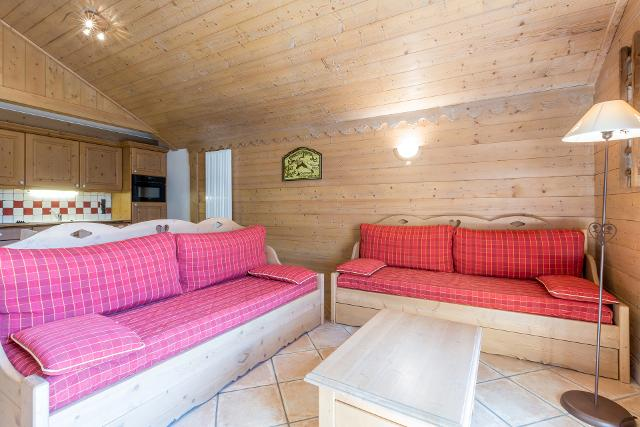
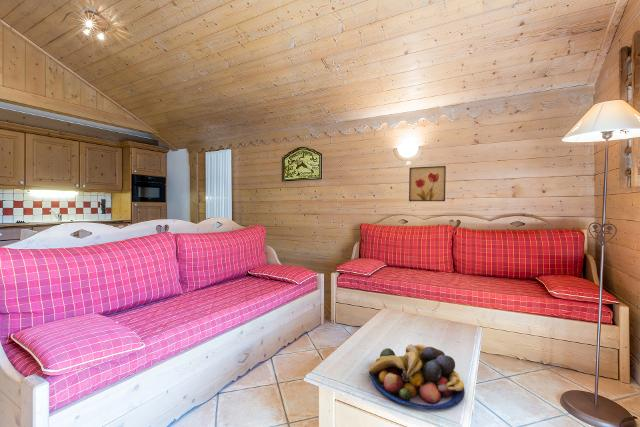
+ fruit bowl [368,344,466,411]
+ wall art [408,165,447,202]
